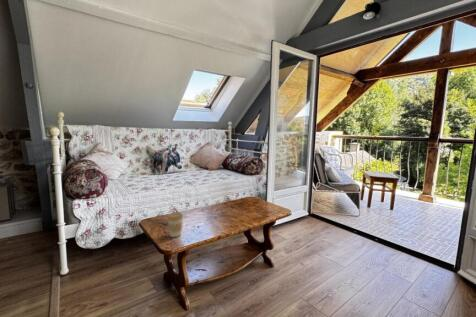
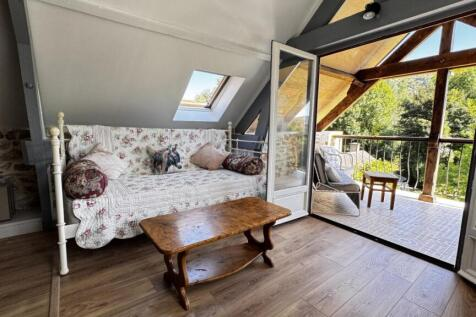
- coffee cup [166,211,184,238]
